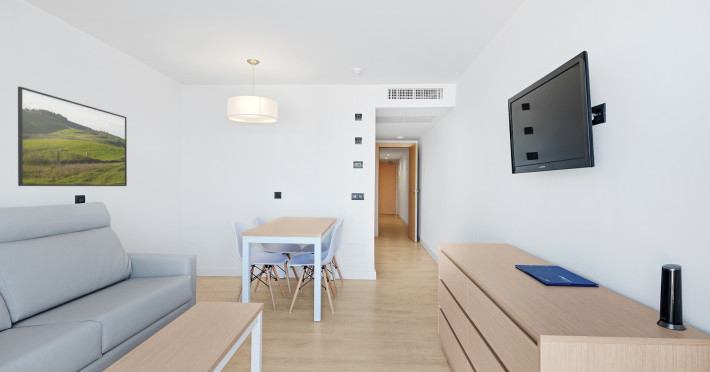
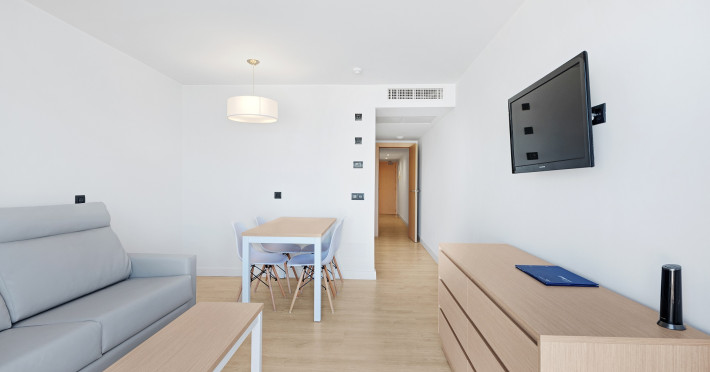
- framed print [17,86,128,187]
